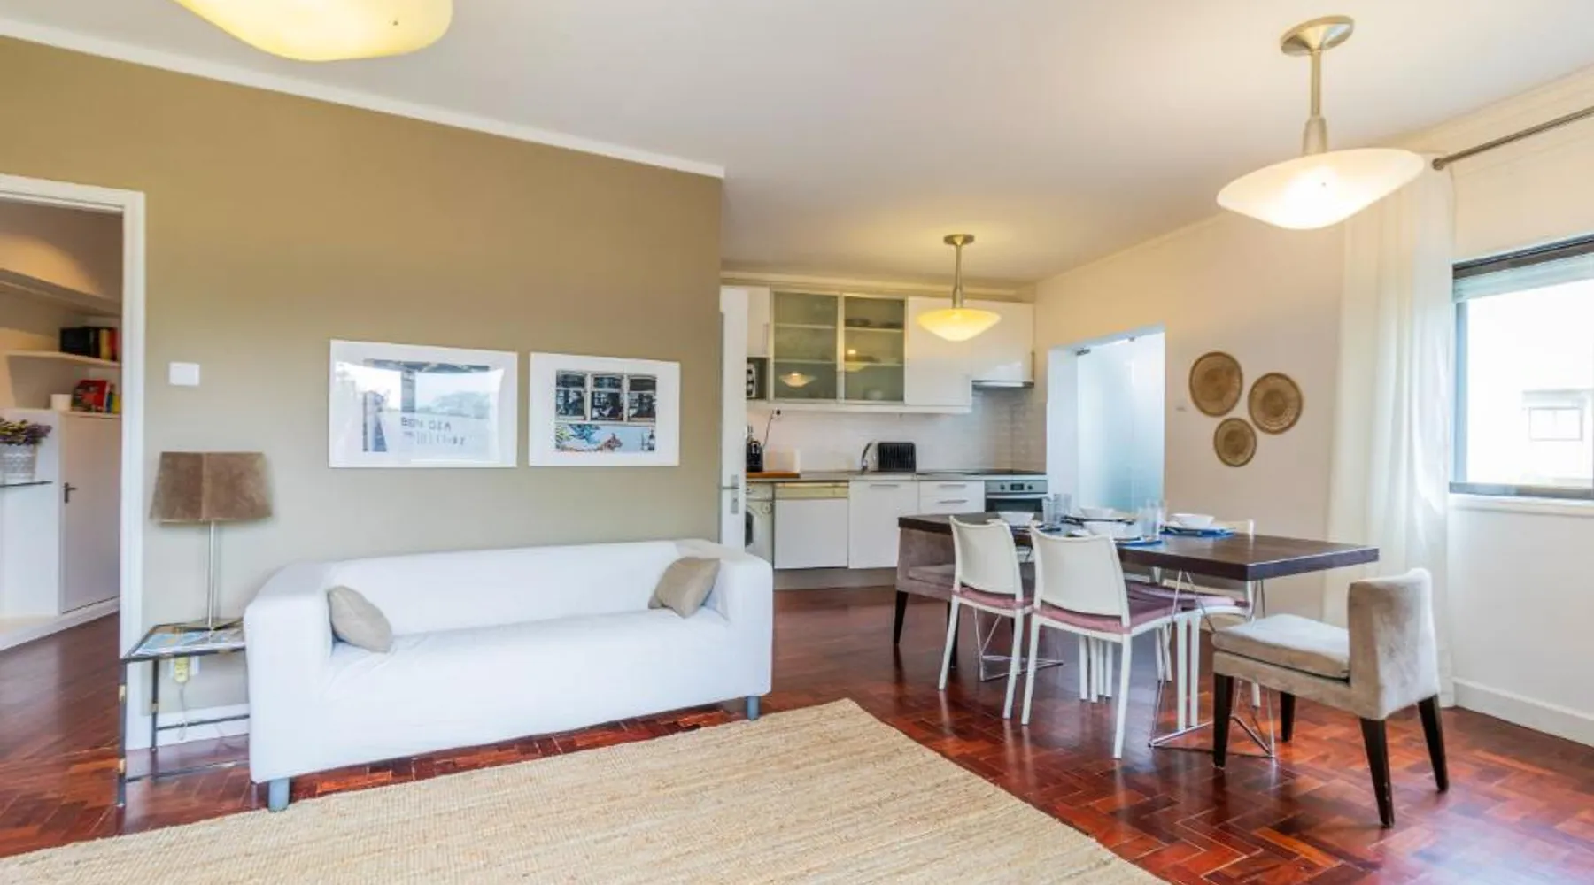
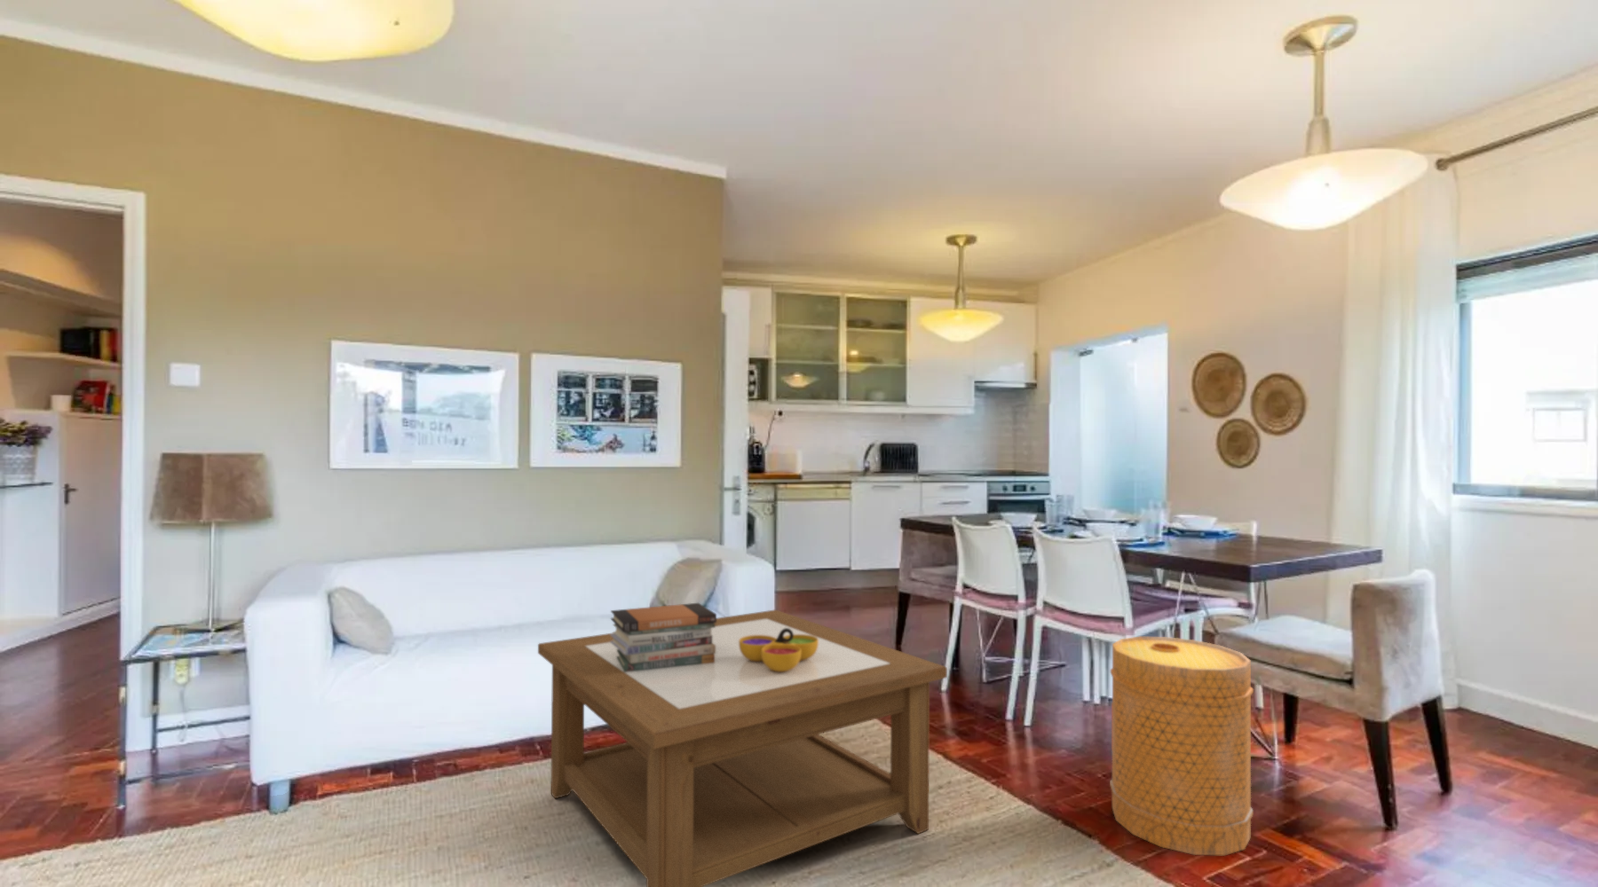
+ decorative bowl [739,628,819,672]
+ coffee table [537,608,948,887]
+ basket [1108,636,1255,856]
+ book stack [610,602,717,672]
